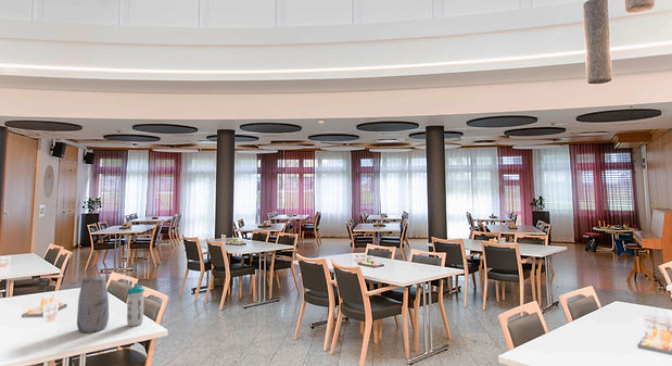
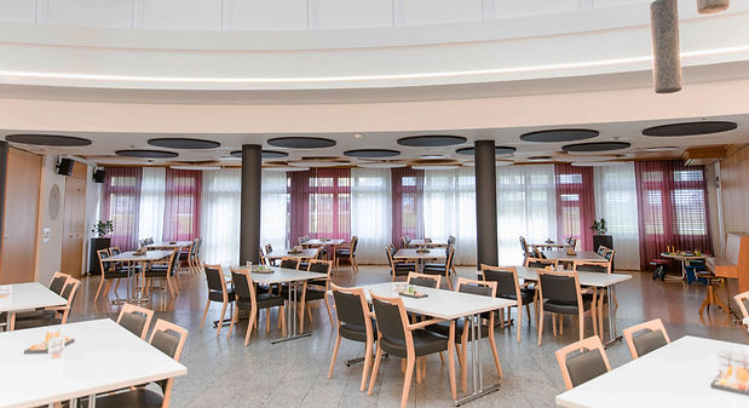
- water bottle [126,282,145,327]
- vase [76,276,110,333]
